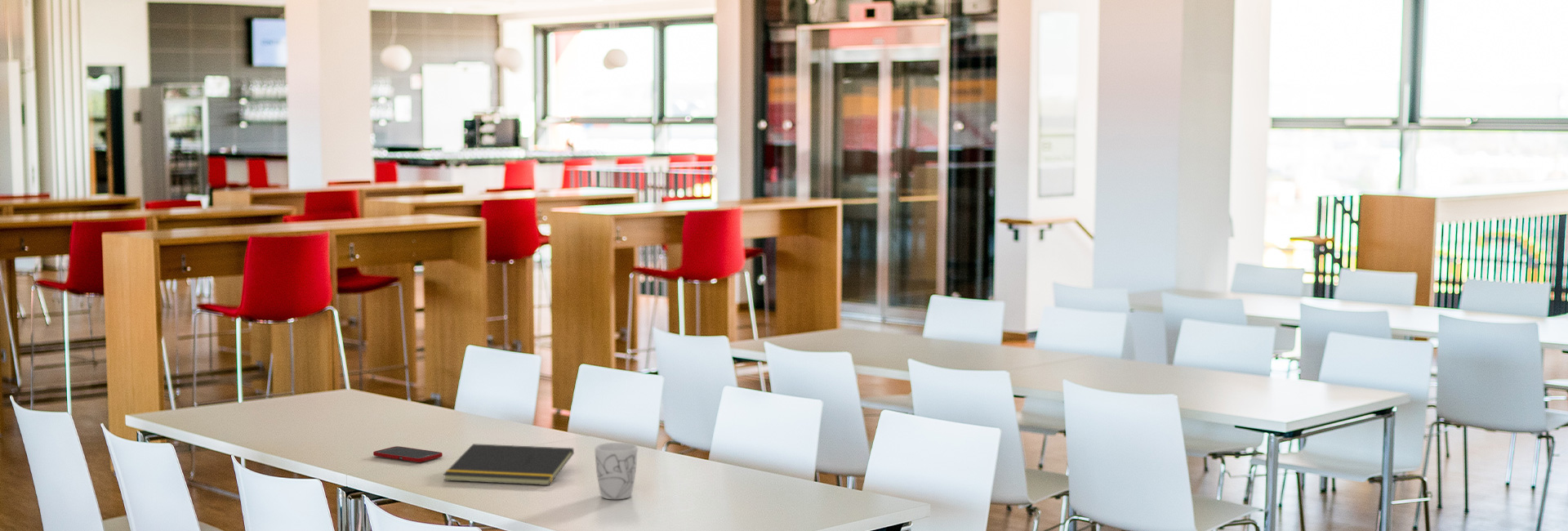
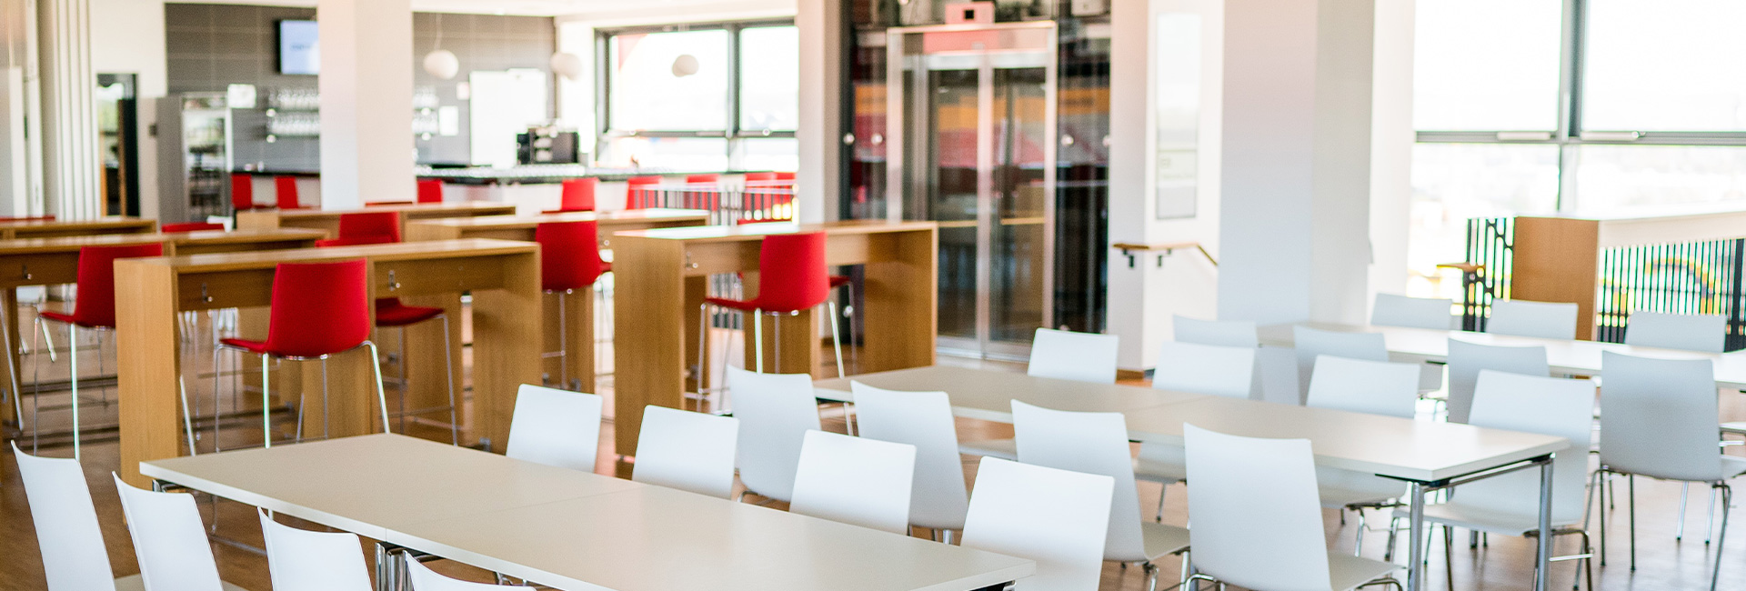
- mug [595,442,639,500]
- notepad [443,443,575,486]
- cell phone [372,445,443,463]
